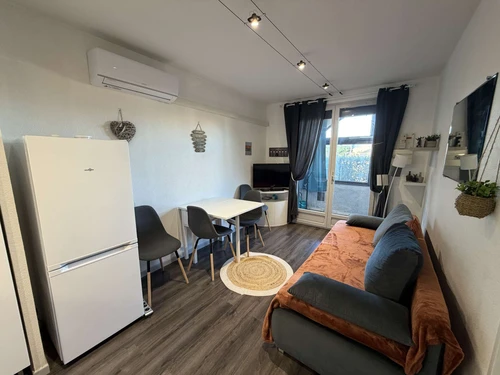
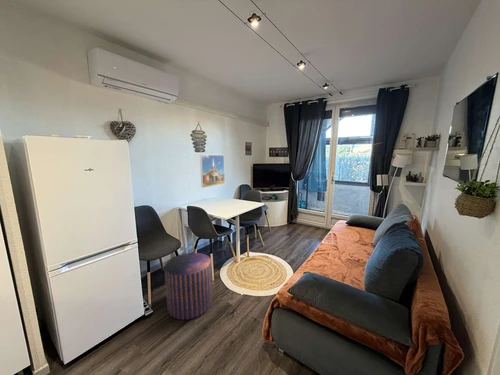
+ pouf [163,252,213,321]
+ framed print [199,154,226,189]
